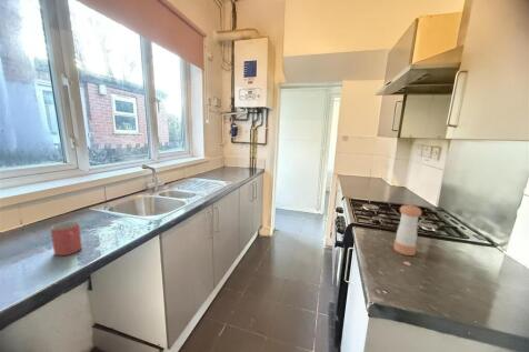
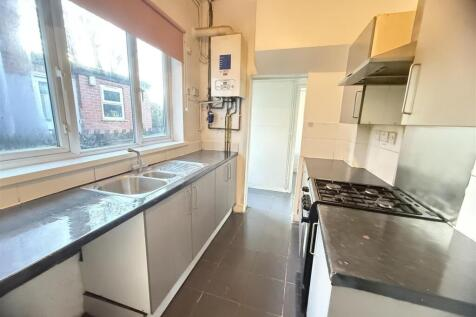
- pepper shaker [392,203,422,257]
- mug [49,220,83,257]
